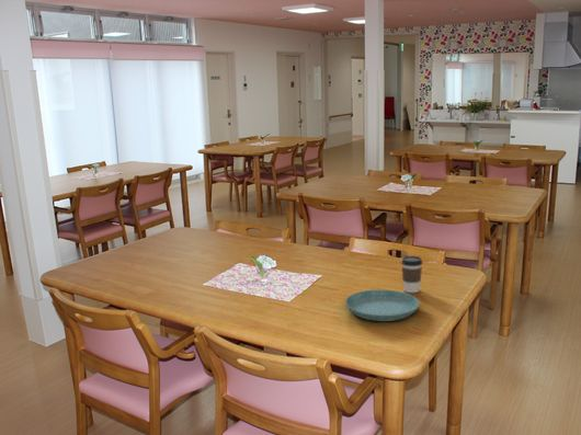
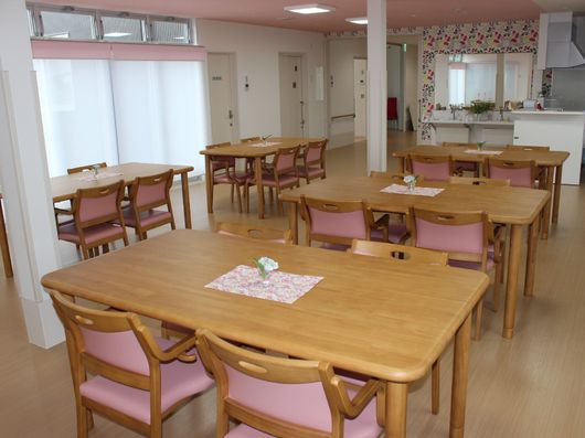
- saucer [344,289,420,322]
- coffee cup [400,255,423,294]
